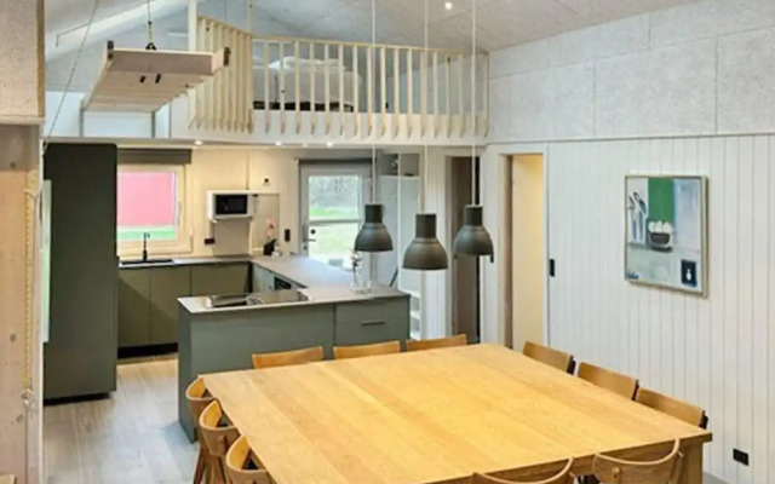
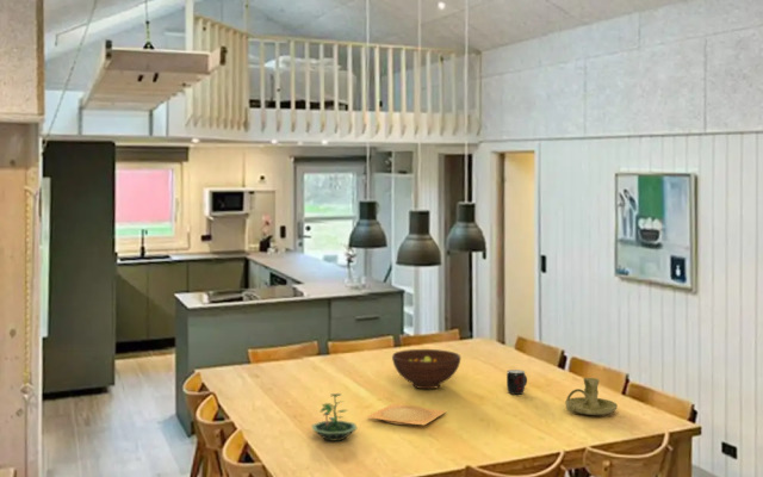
+ mug [505,368,528,396]
+ candle holder [564,377,619,416]
+ fruit bowl [391,348,461,390]
+ terrarium [311,392,358,442]
+ plate [365,403,447,426]
